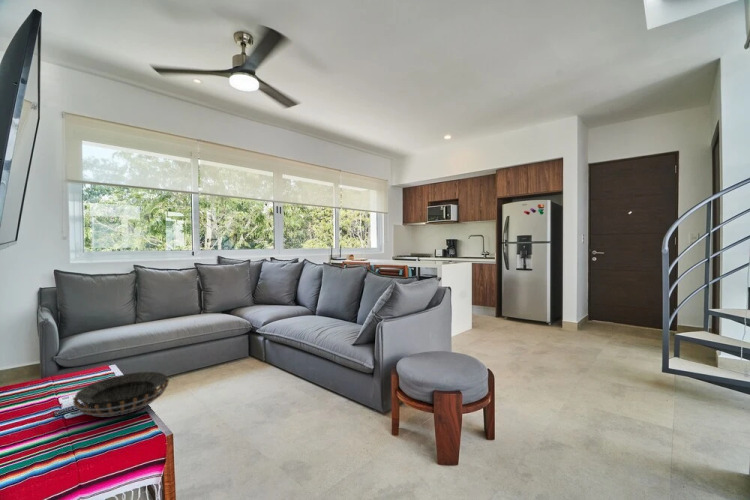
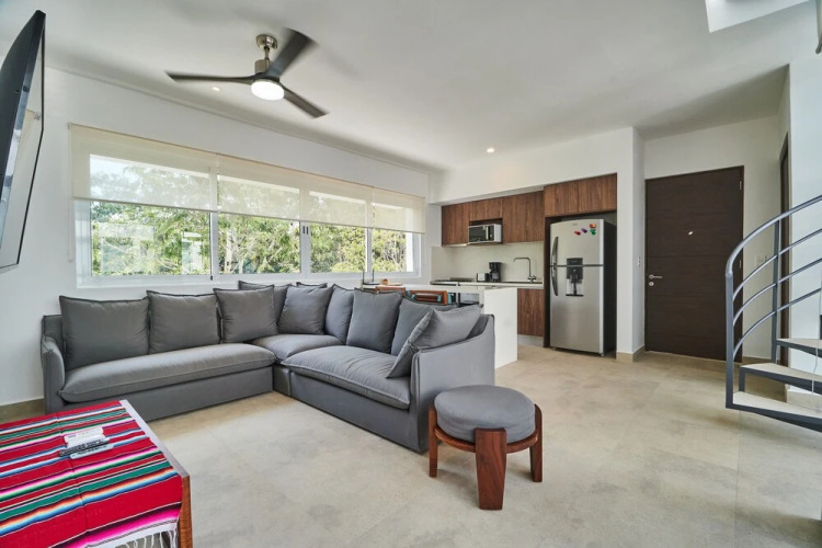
- decorative bowl [72,371,170,418]
